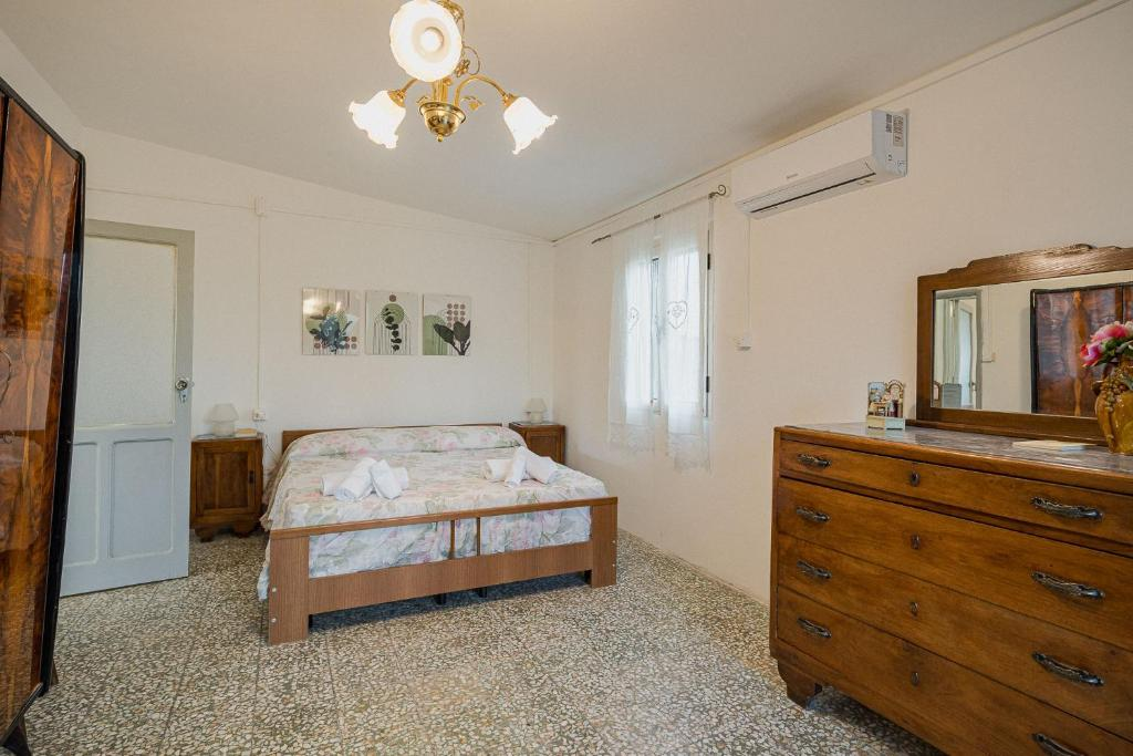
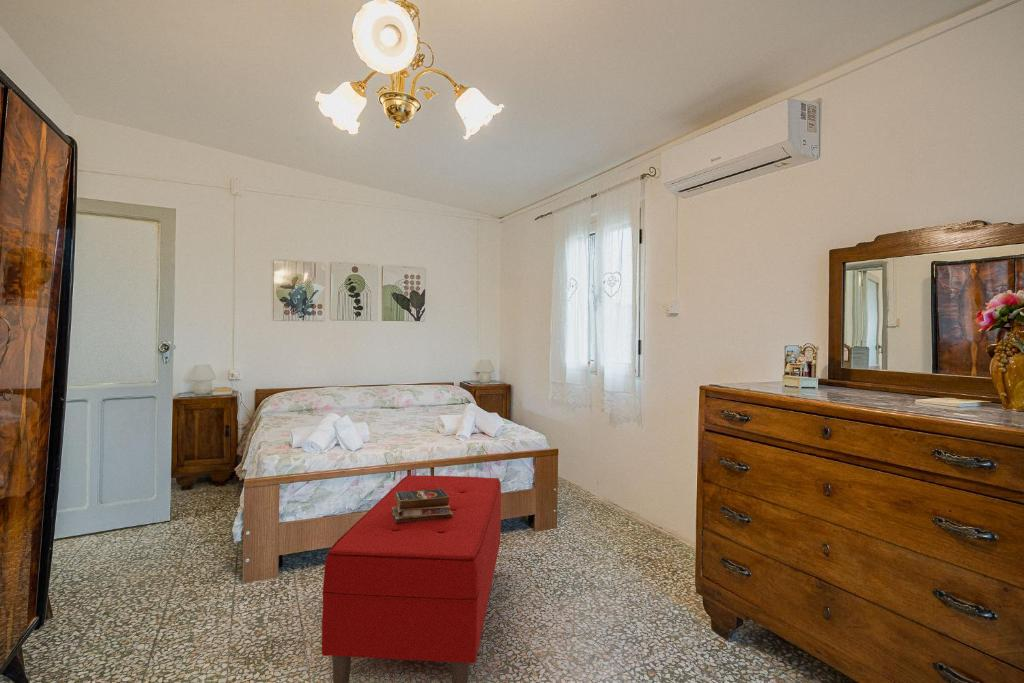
+ books [392,489,453,523]
+ bench [321,474,502,683]
